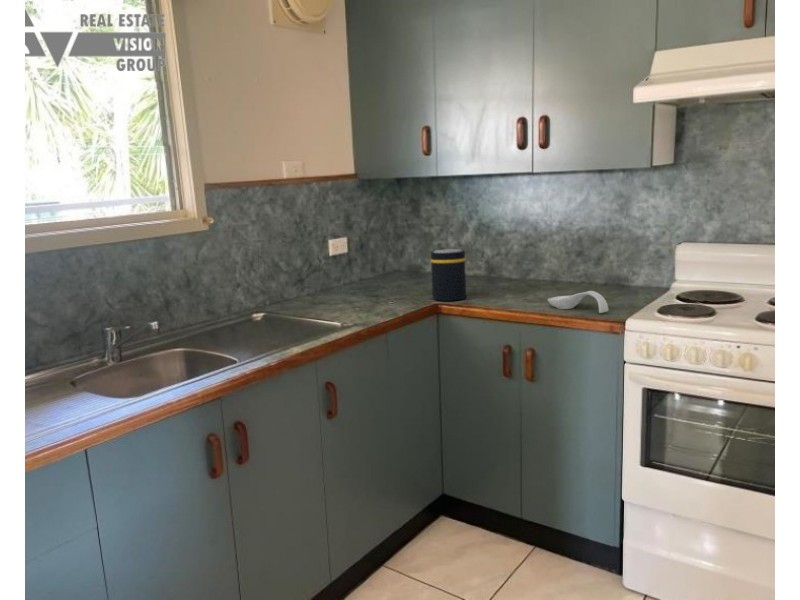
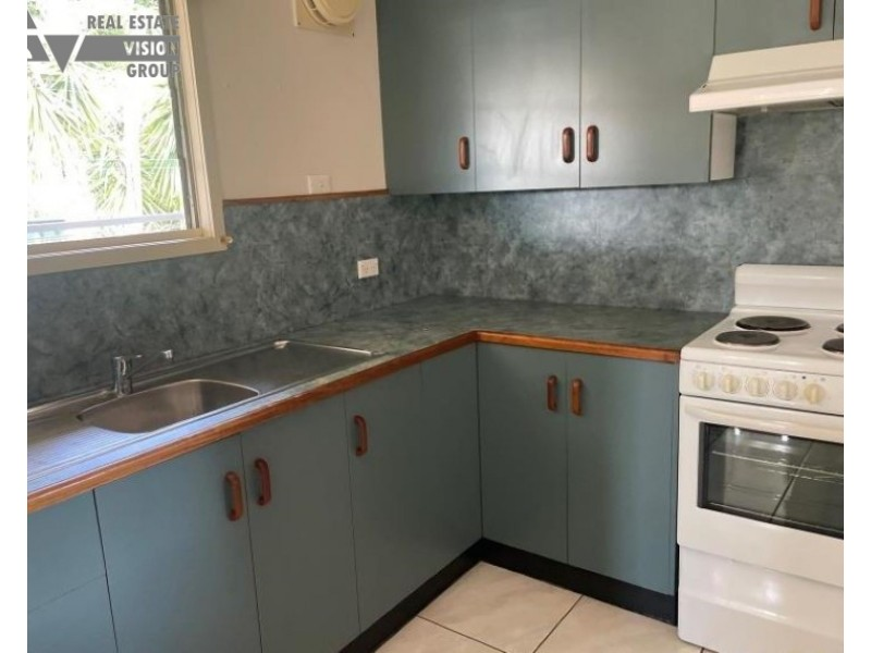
- cylinder [430,248,467,302]
- spoon rest [547,290,609,314]
